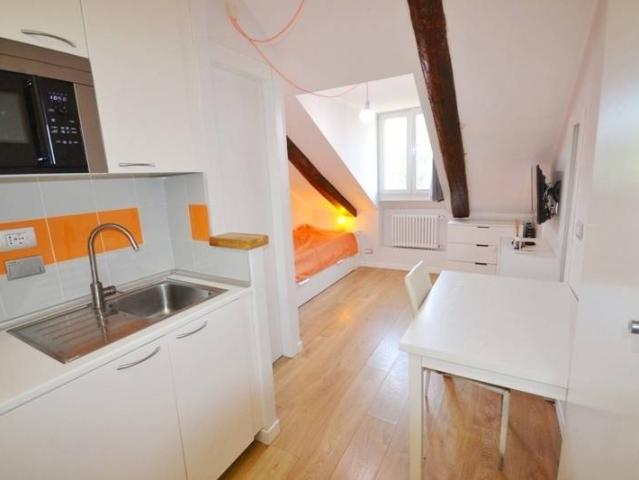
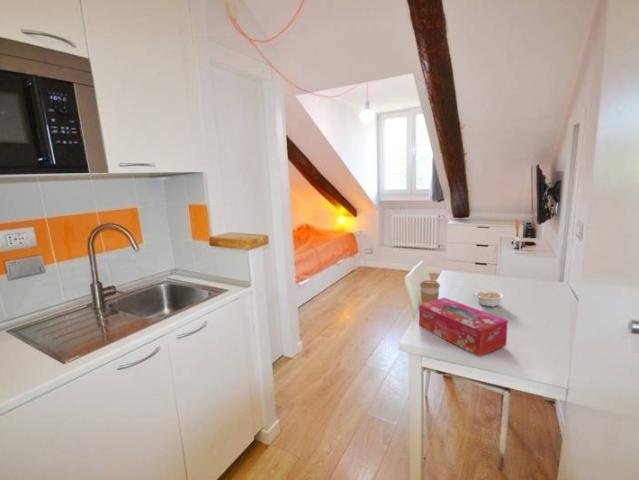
+ tissue box [418,297,509,358]
+ coffee cup [419,280,441,304]
+ legume [472,289,505,308]
